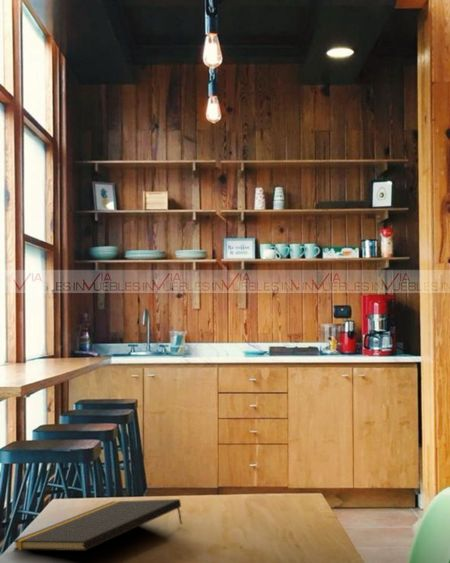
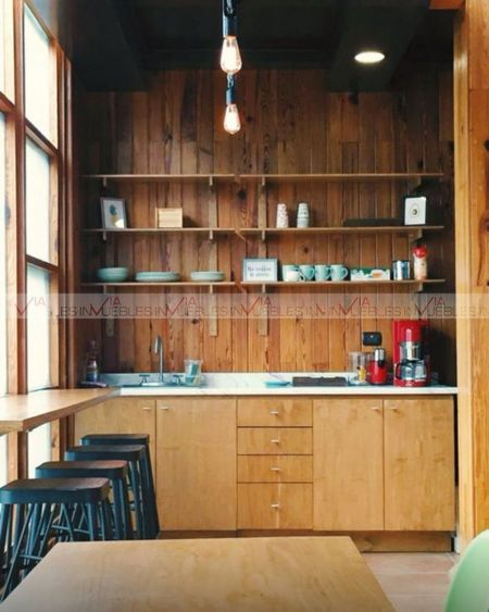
- notepad [12,498,183,552]
